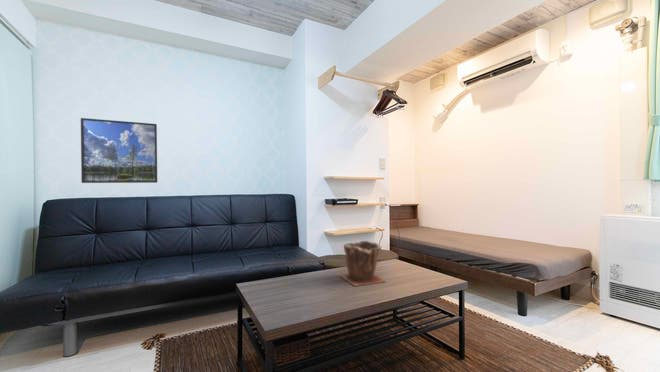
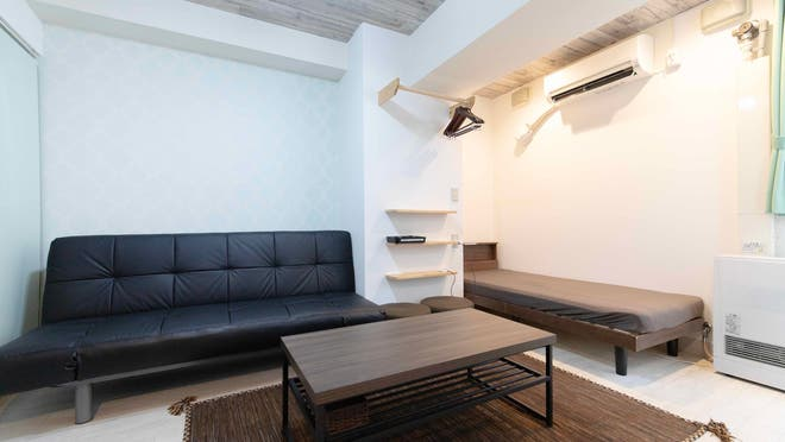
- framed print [80,117,158,184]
- plant pot [340,240,387,287]
